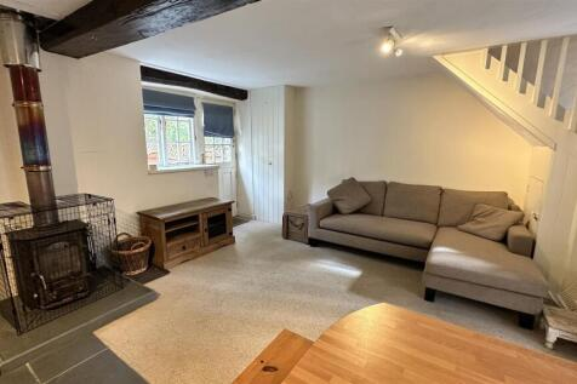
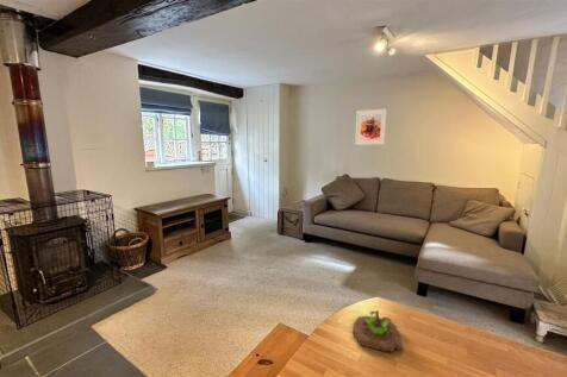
+ succulent planter [353,309,404,353]
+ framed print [354,107,388,146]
